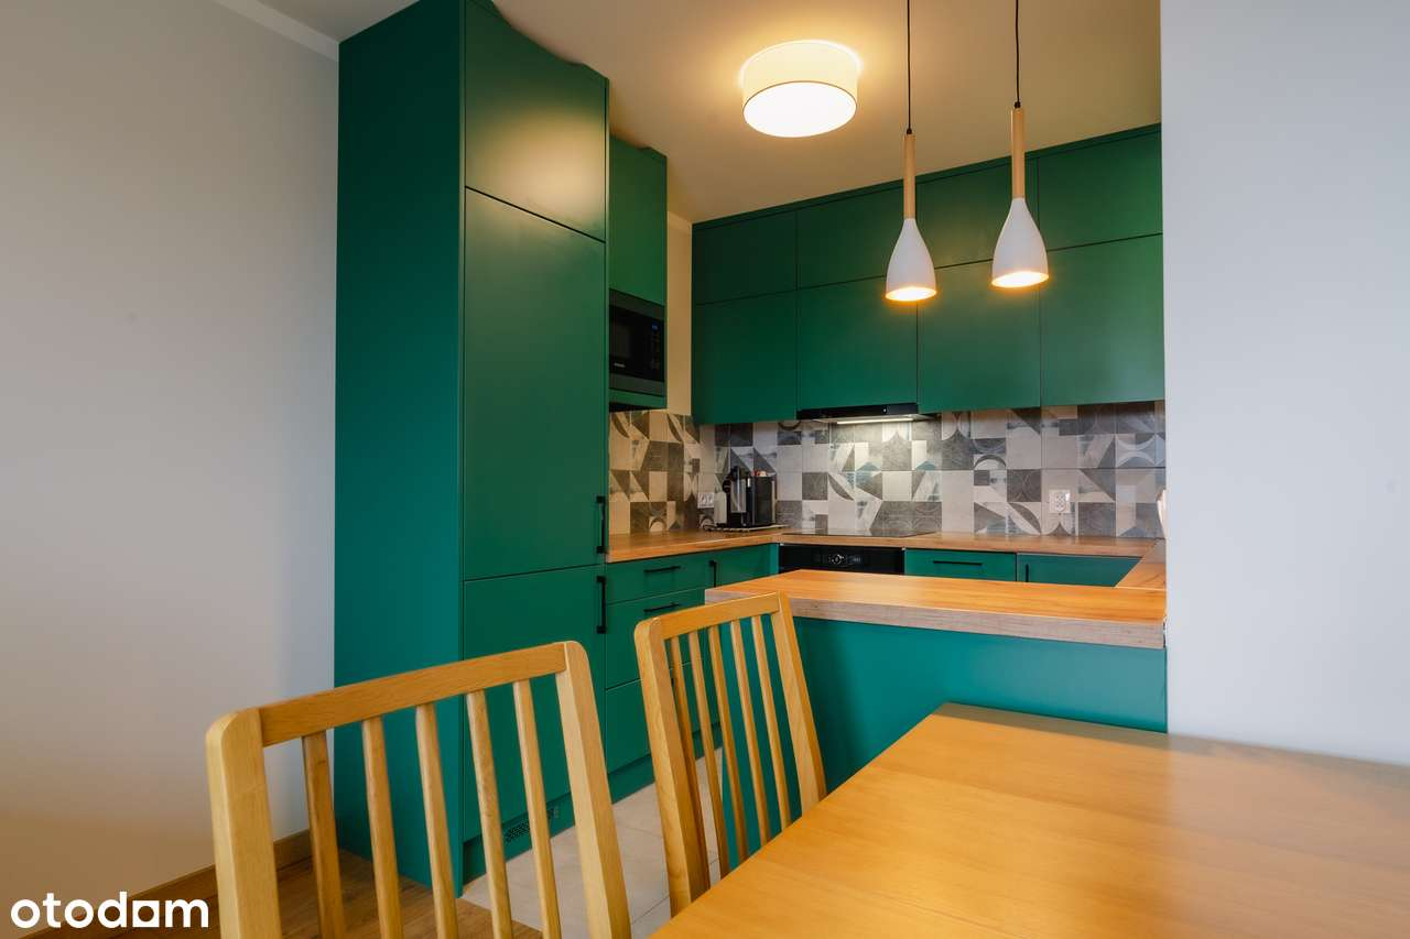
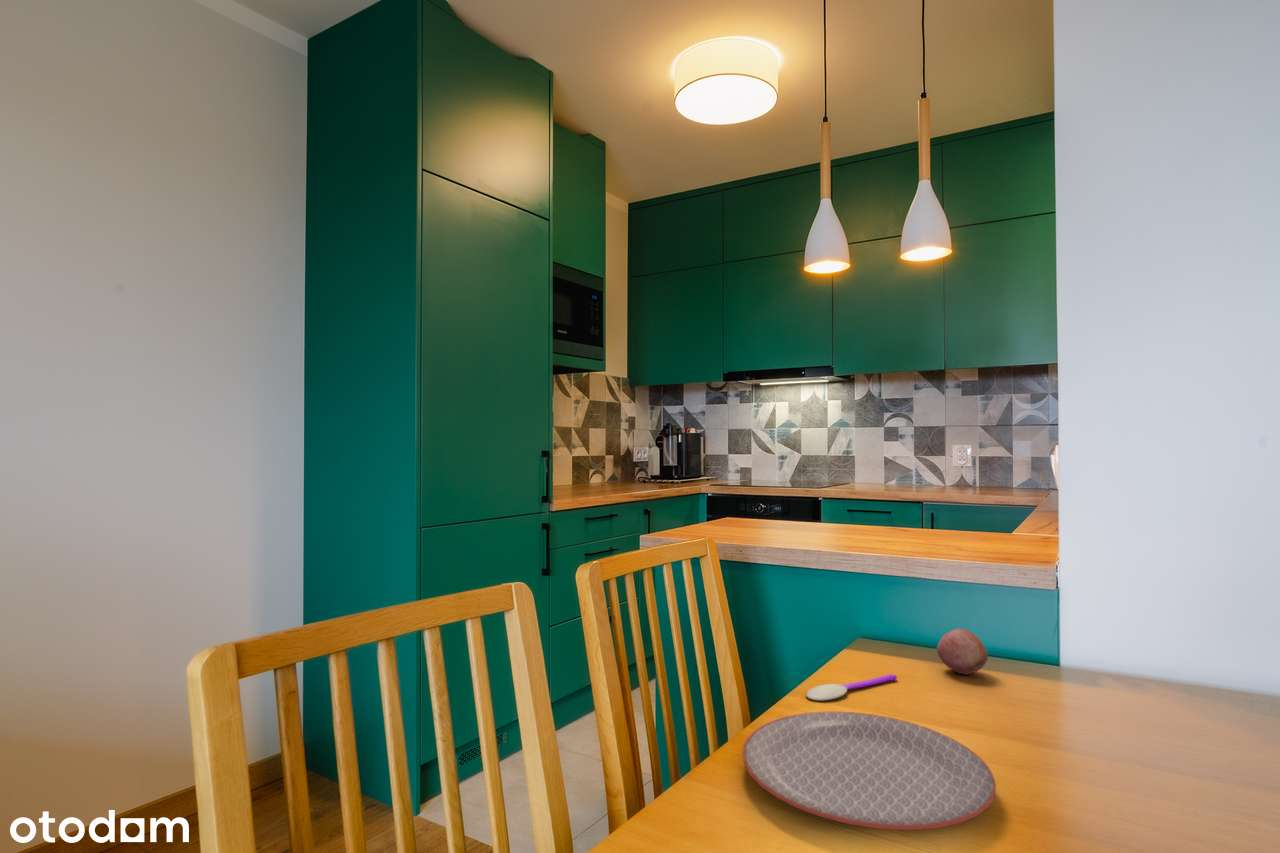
+ spoon [805,673,898,702]
+ fruit [936,627,989,676]
+ plate [741,710,997,831]
